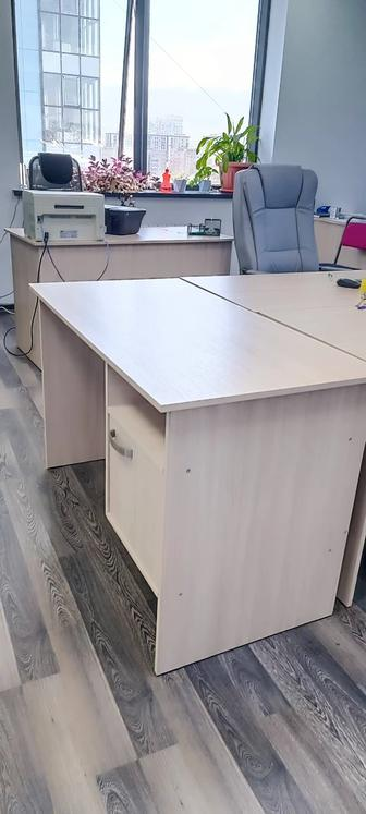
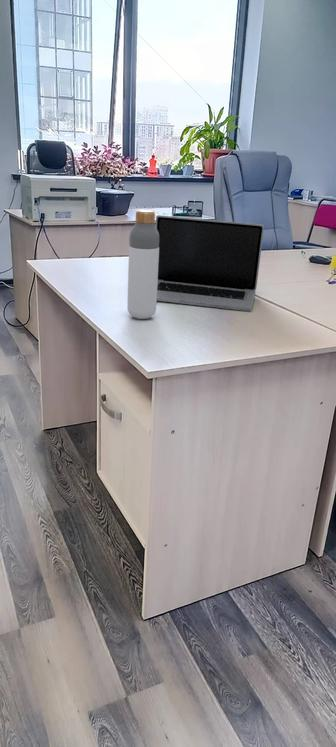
+ laptop [155,214,265,312]
+ bottle [126,209,160,320]
